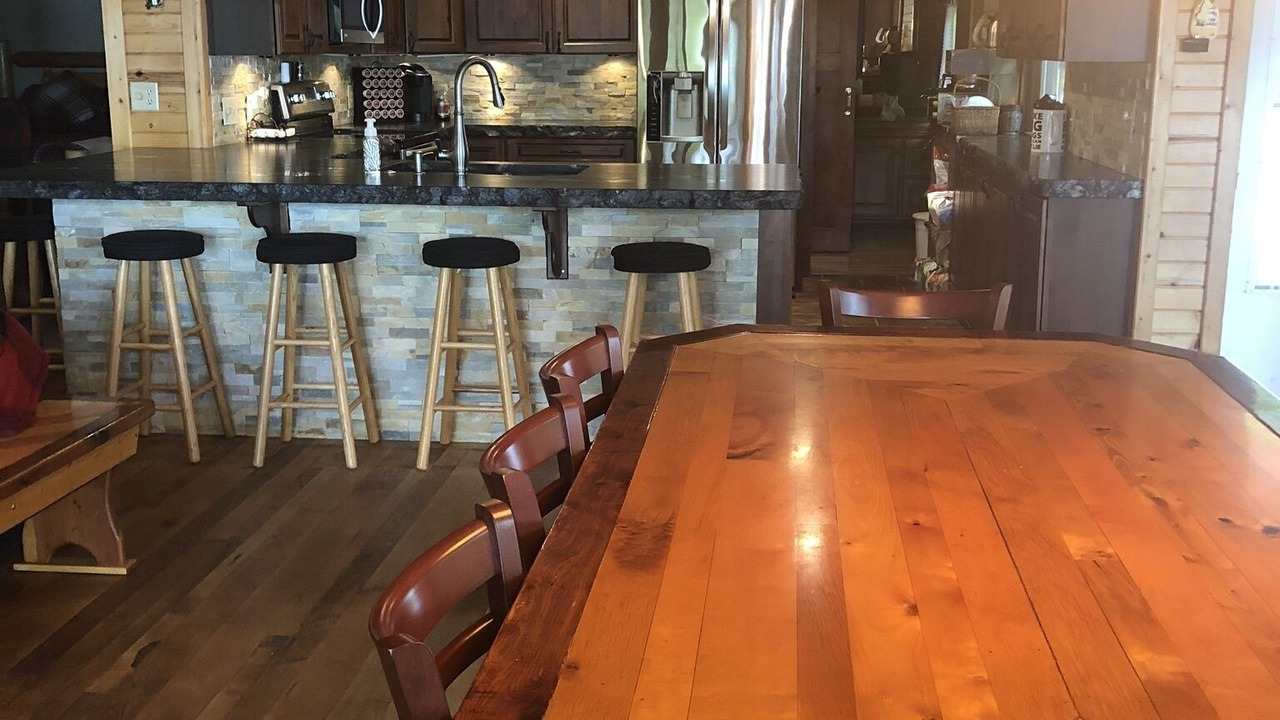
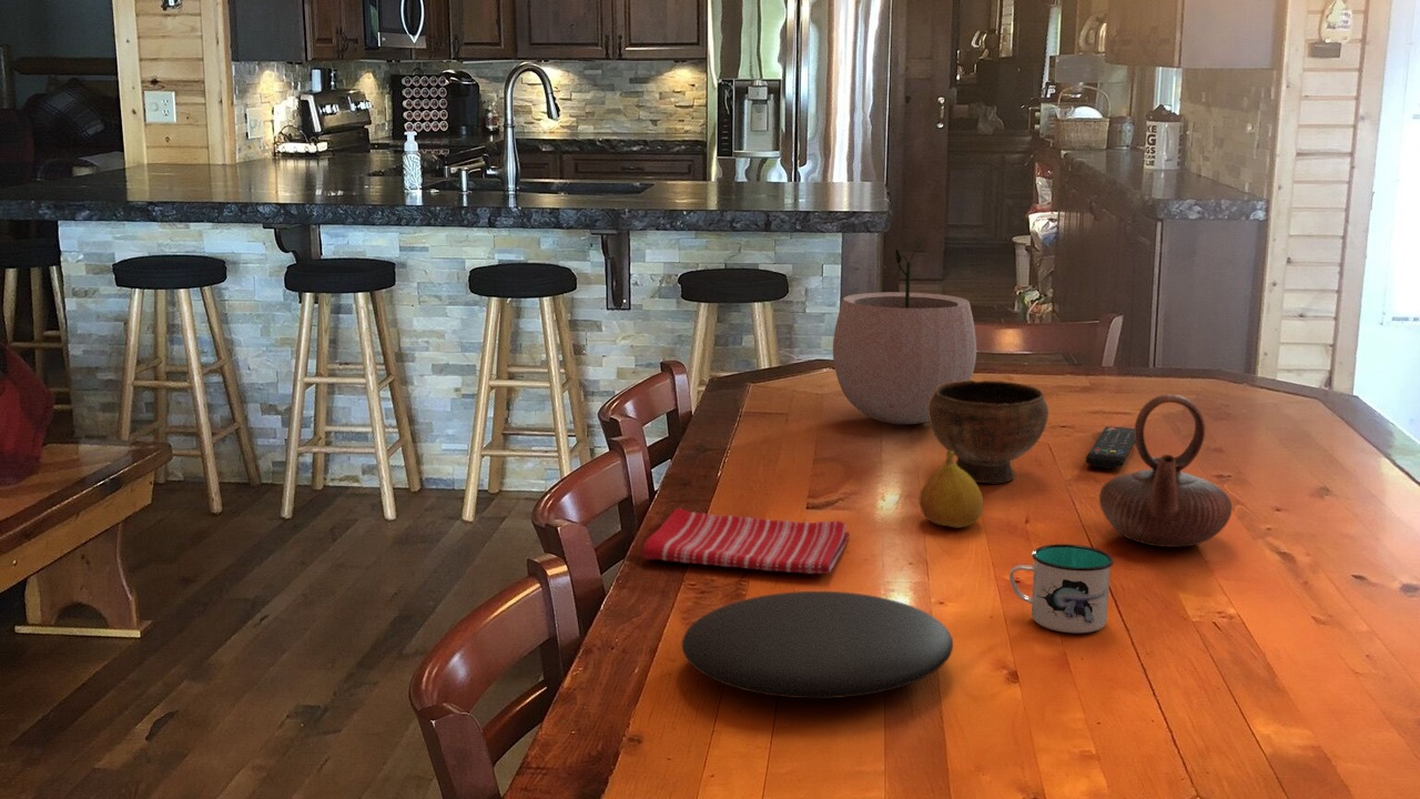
+ teapot [1098,394,1233,548]
+ plant pot [832,244,977,425]
+ remote control [1085,425,1135,469]
+ dish towel [641,507,851,575]
+ fruit [917,451,984,529]
+ plate [681,590,954,701]
+ mug [1008,544,1115,634]
+ bowl [929,380,1049,484]
